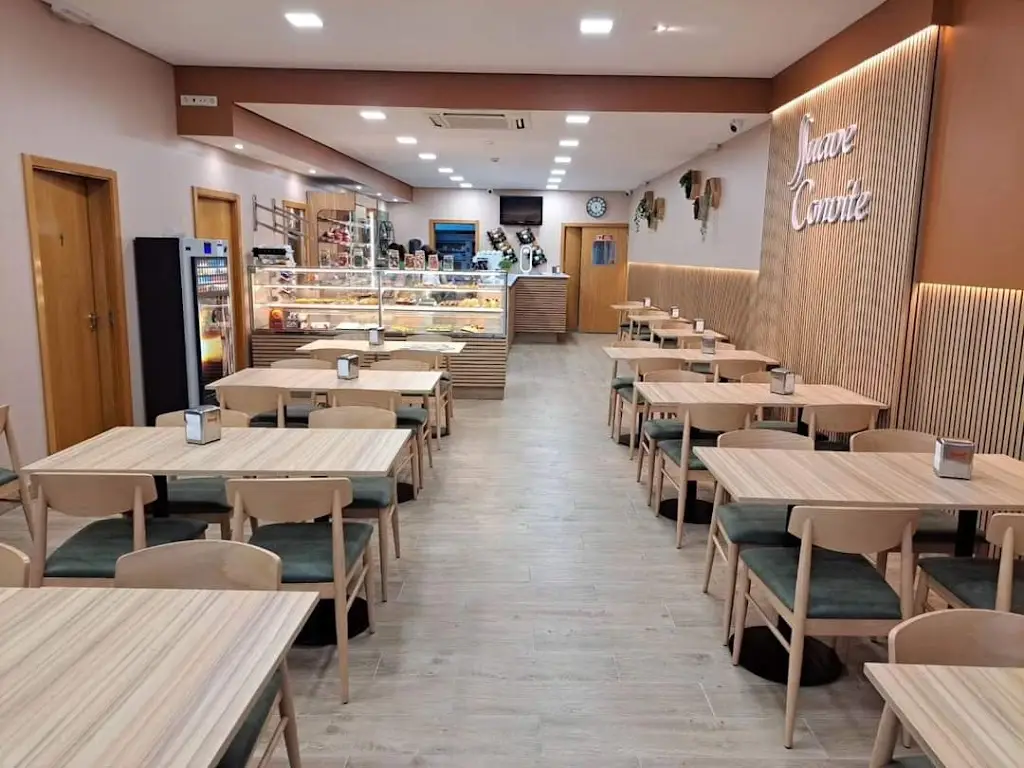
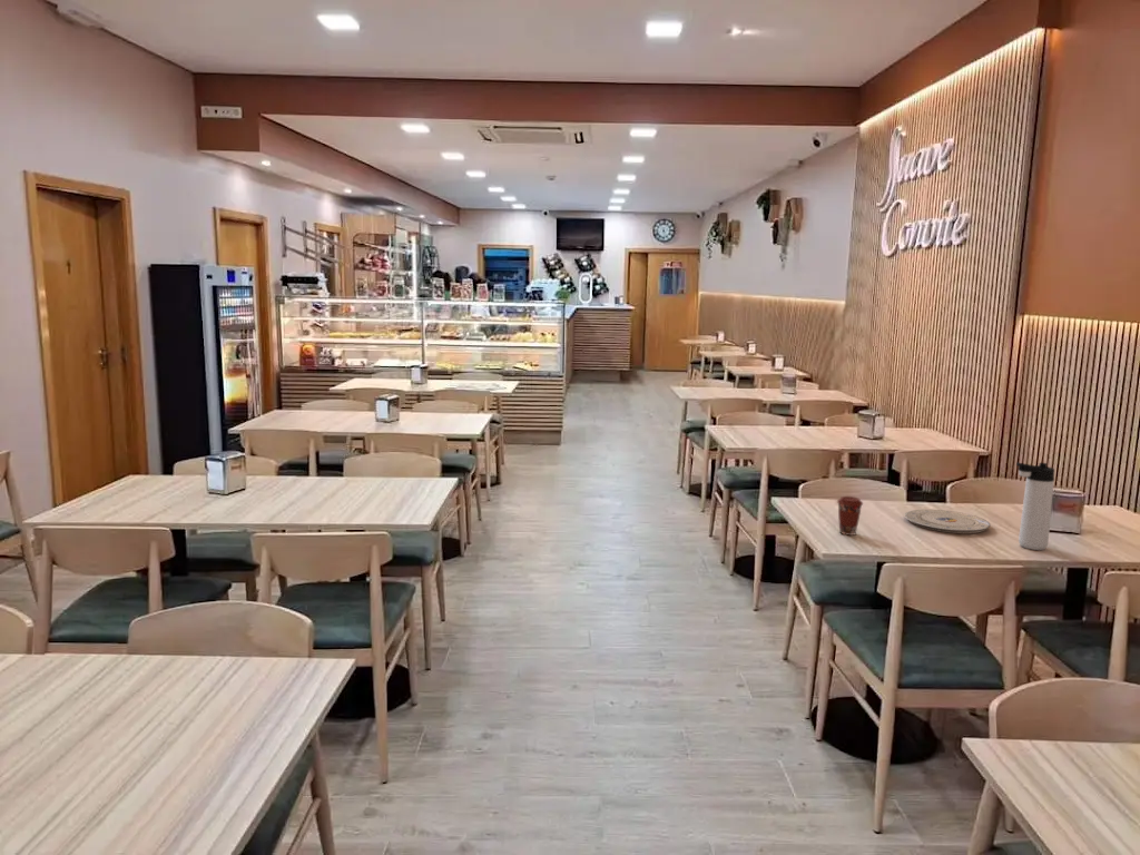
+ coffee cup [836,495,864,537]
+ thermos bottle [1015,461,1055,551]
+ plate [903,509,991,534]
